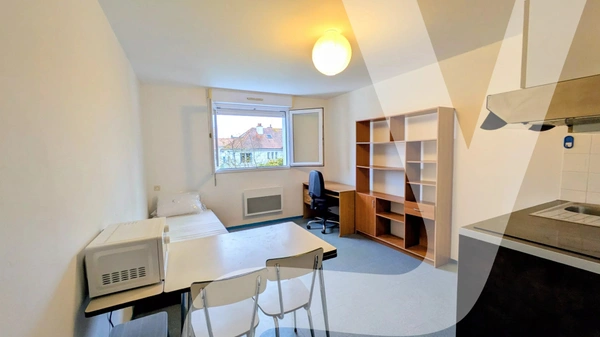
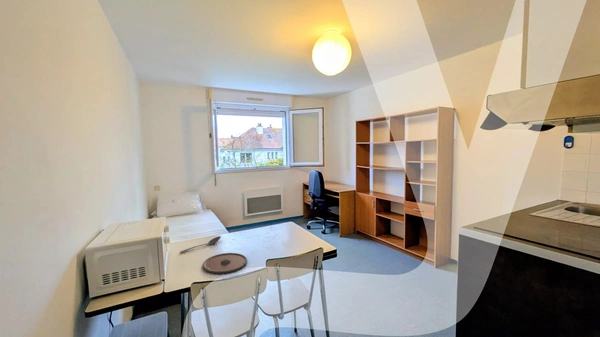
+ plate [202,252,248,274]
+ stirrer [179,235,222,254]
